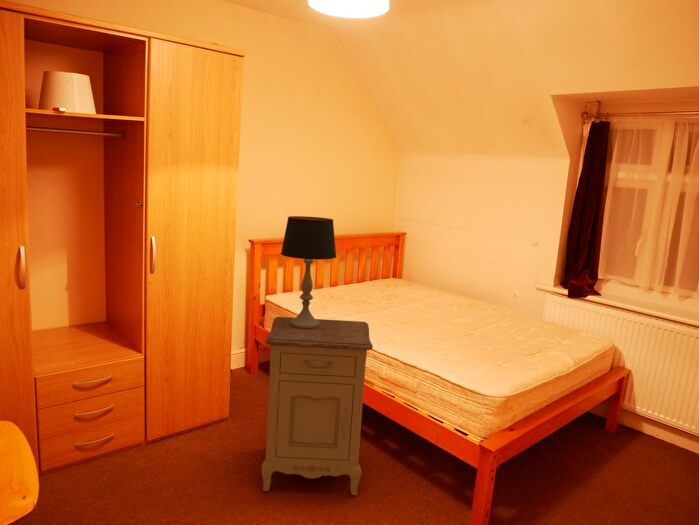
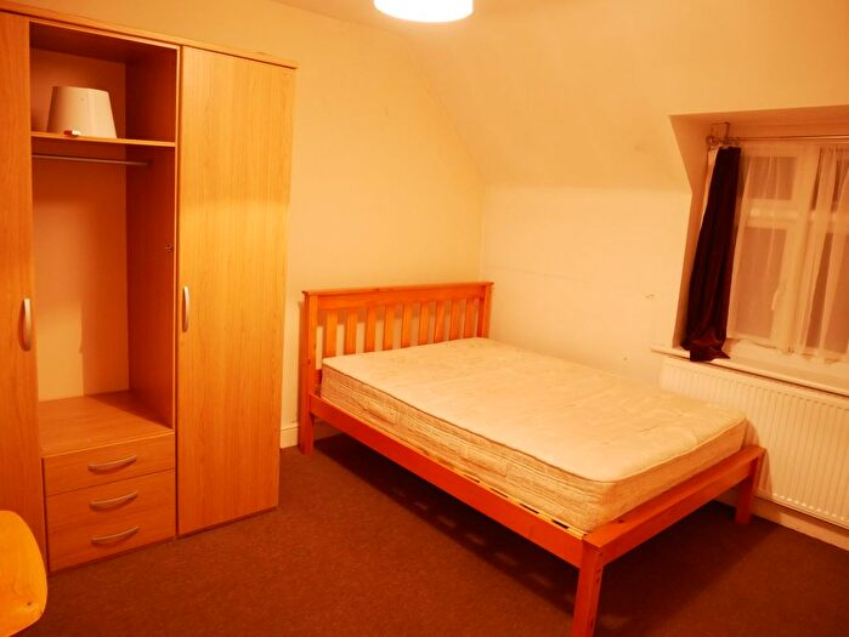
- table lamp [280,215,337,329]
- nightstand [260,316,374,496]
